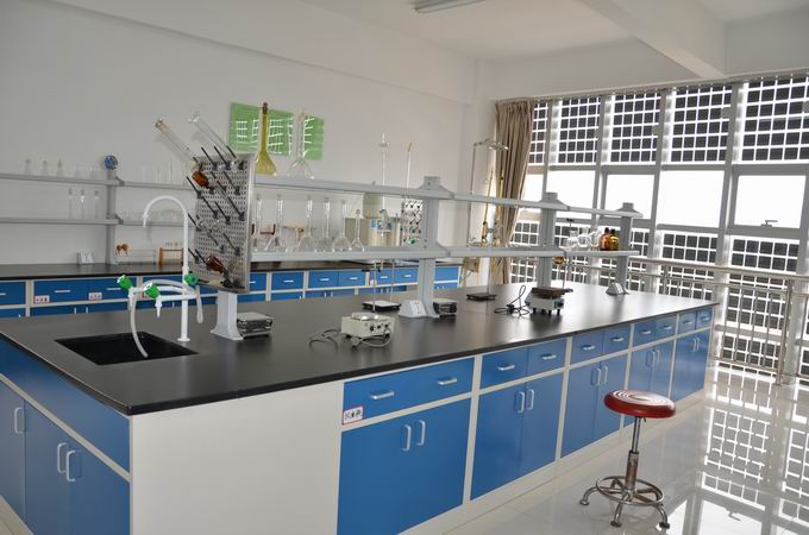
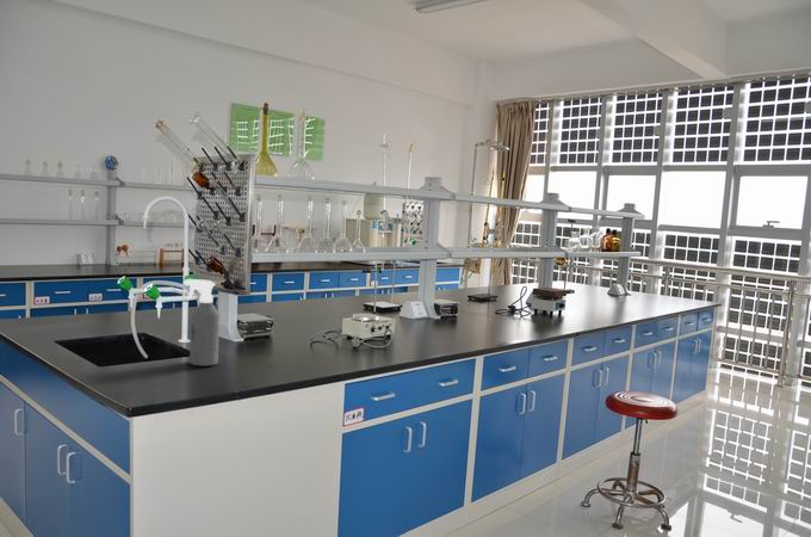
+ spray bottle [184,278,221,368]
